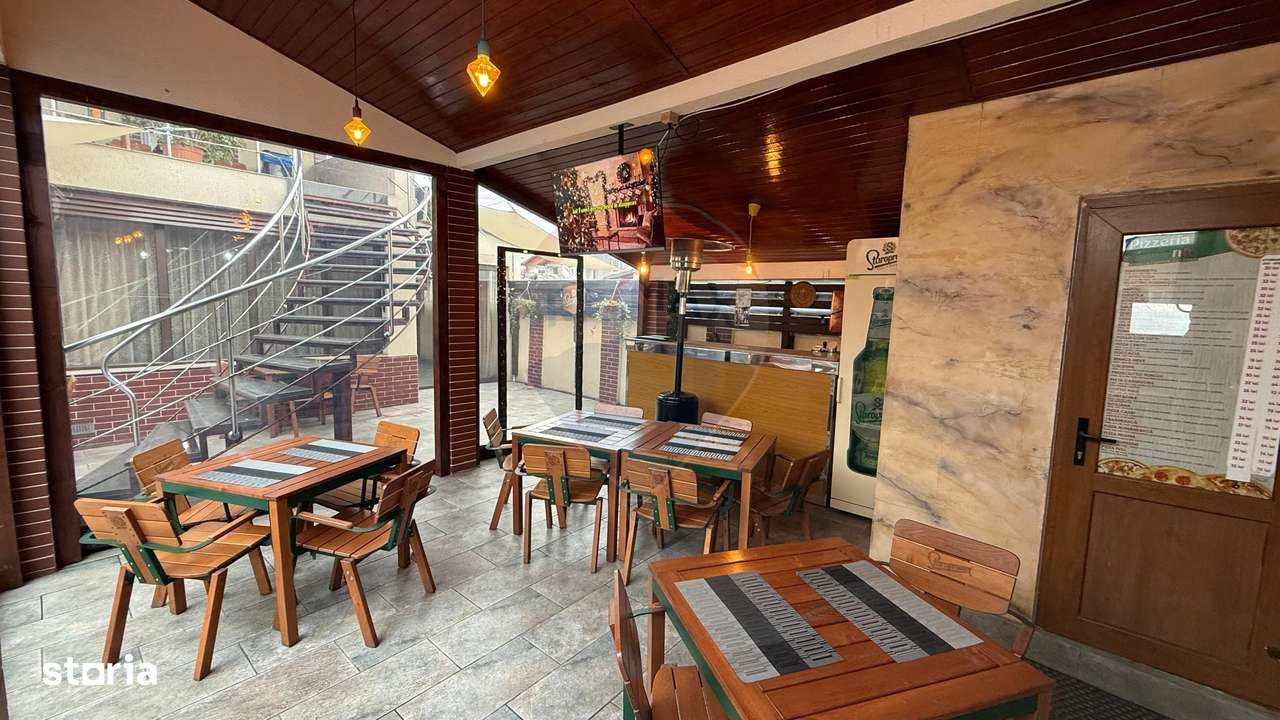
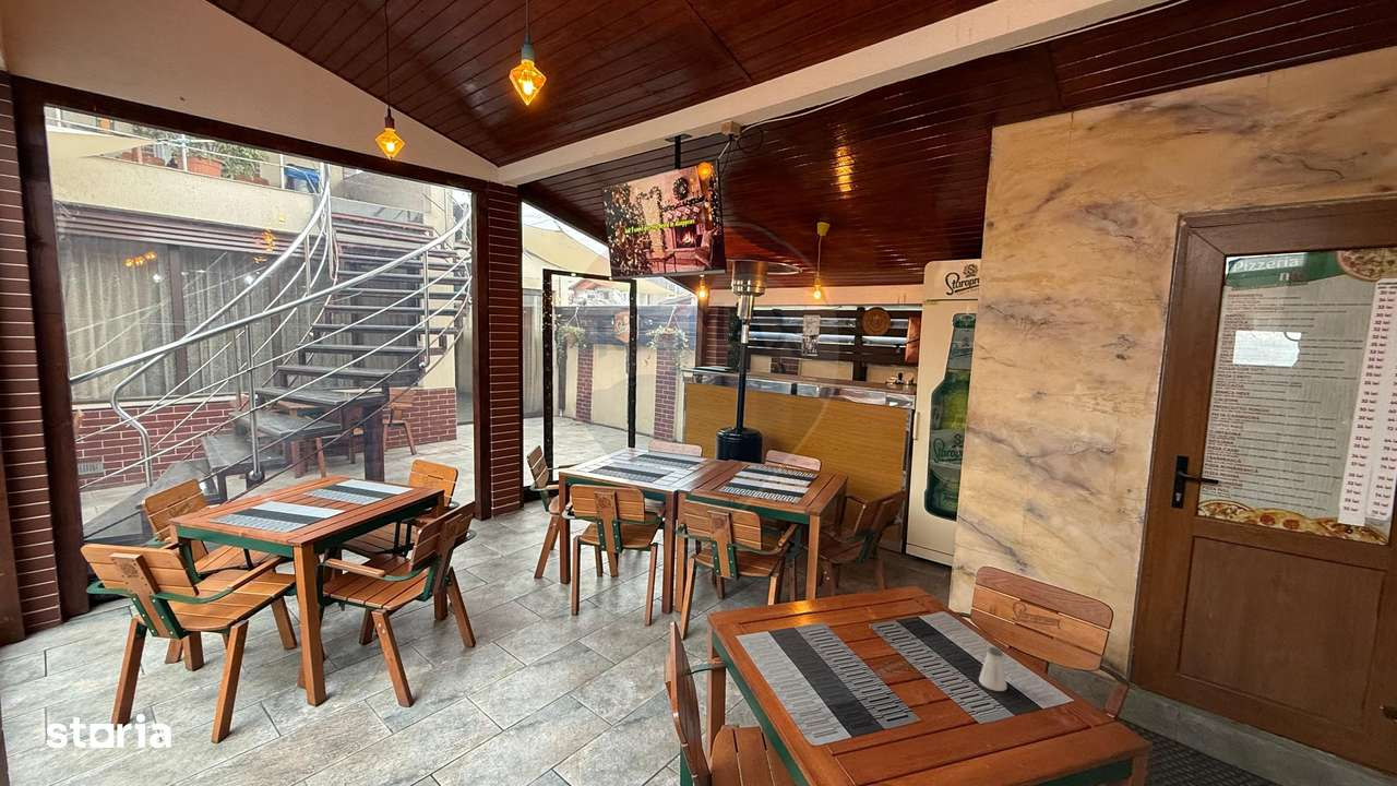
+ saltshaker [978,646,1007,692]
